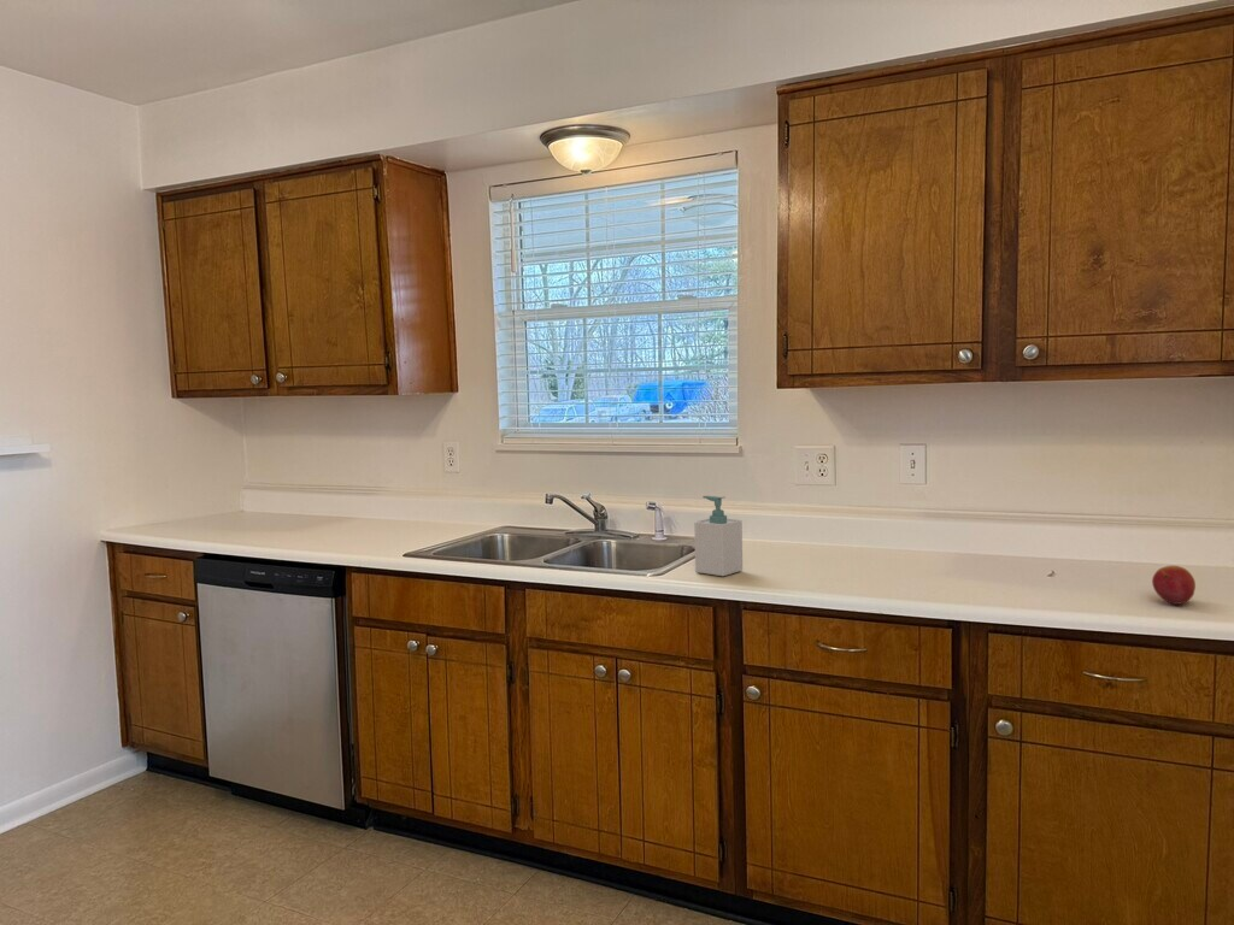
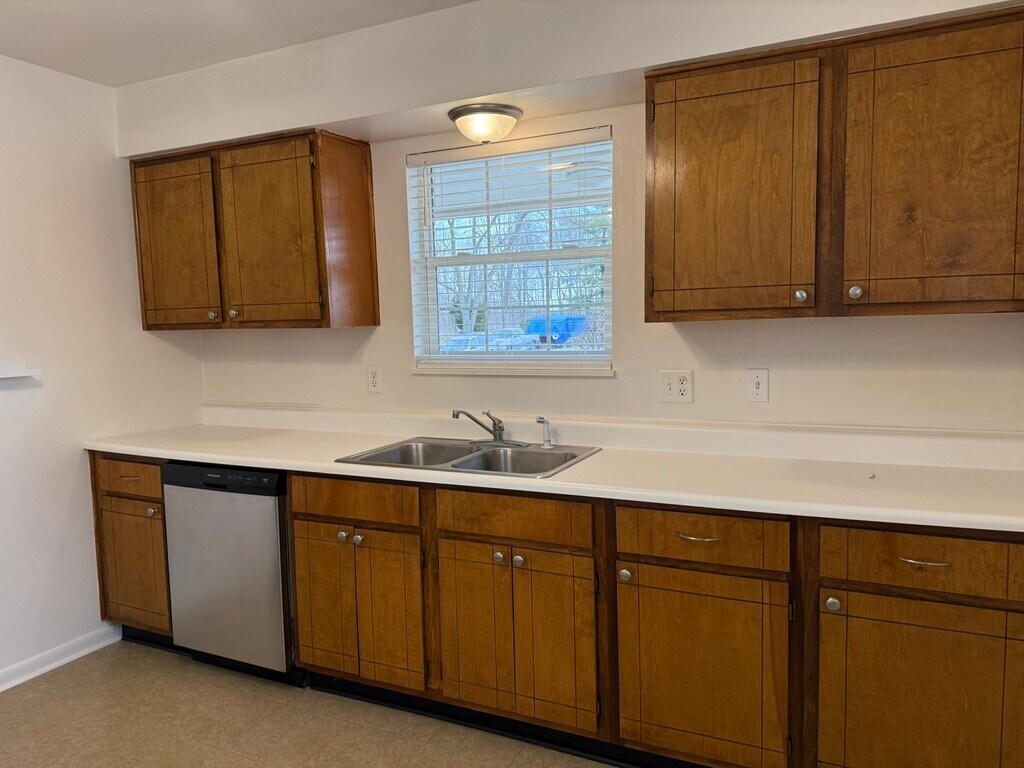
- fruit [1151,565,1197,606]
- soap bottle [693,495,744,577]
